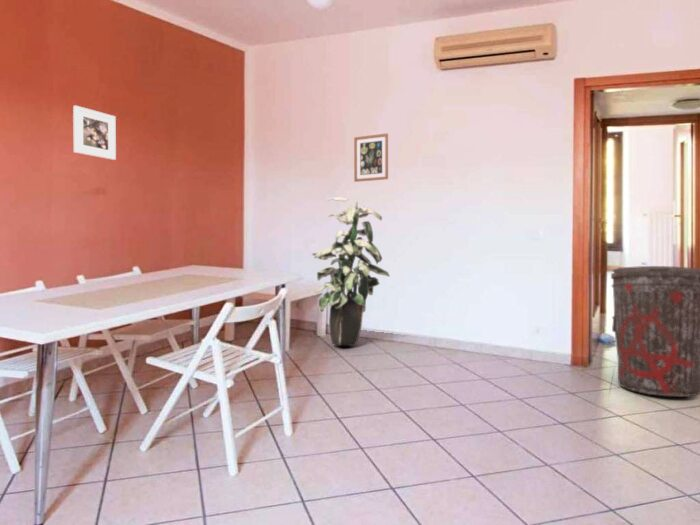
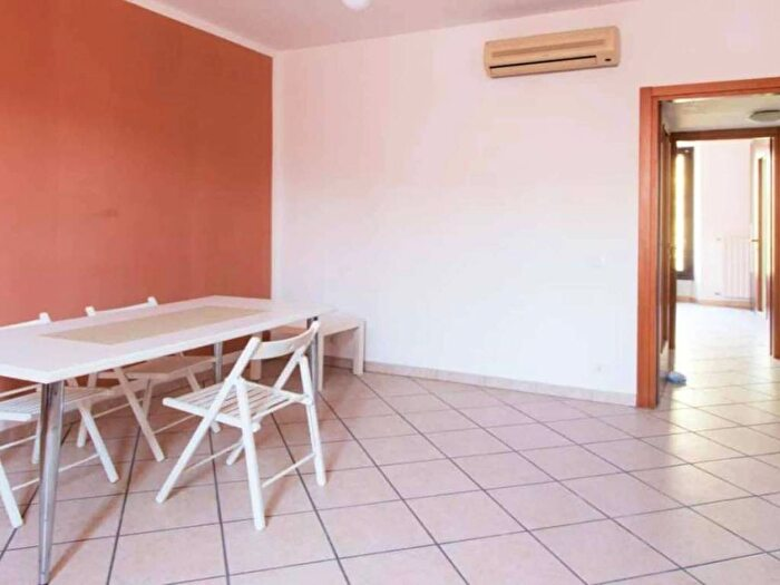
- wall art [353,132,389,183]
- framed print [72,104,117,161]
- indoor plant [310,196,390,347]
- trash can [610,265,700,398]
